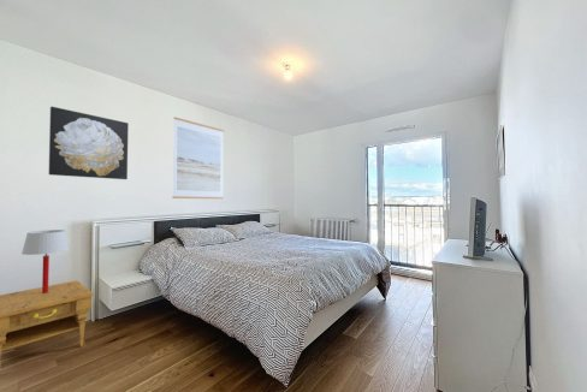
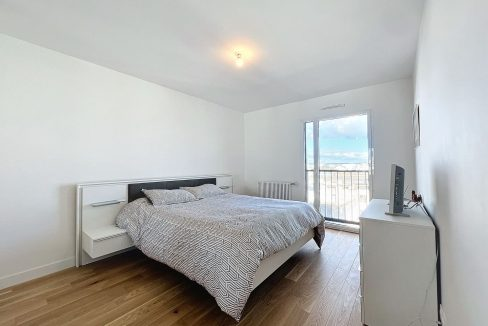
- nightstand [0,279,94,361]
- wall art [172,115,225,200]
- wall art [48,106,130,180]
- table lamp [20,228,70,293]
